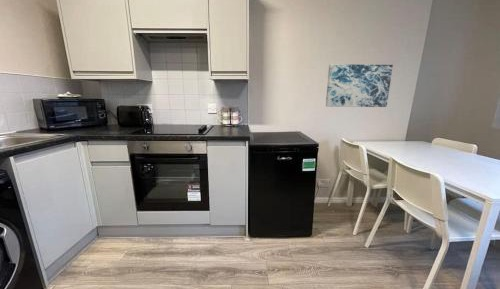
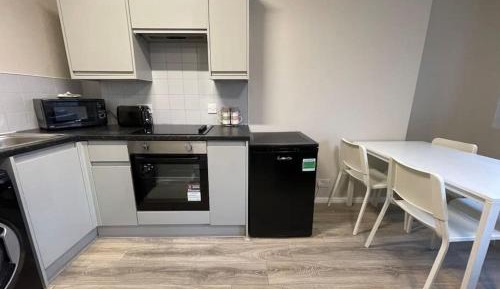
- wall art [325,63,394,108]
